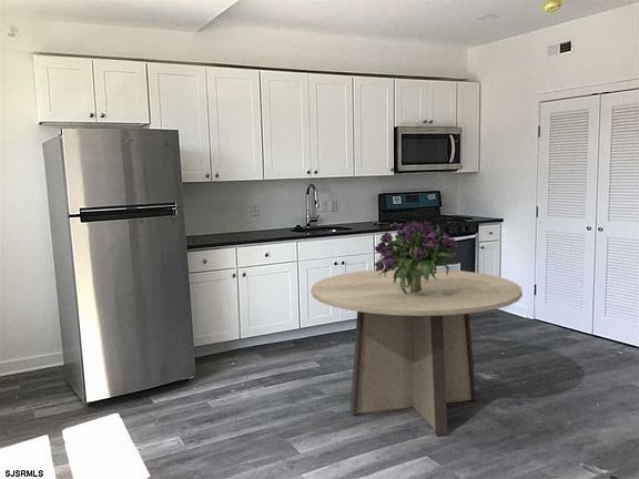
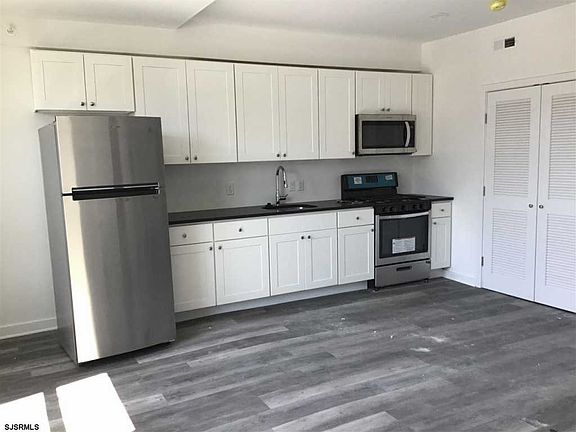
- dining table [310,268,524,437]
- bouquet [374,221,460,294]
